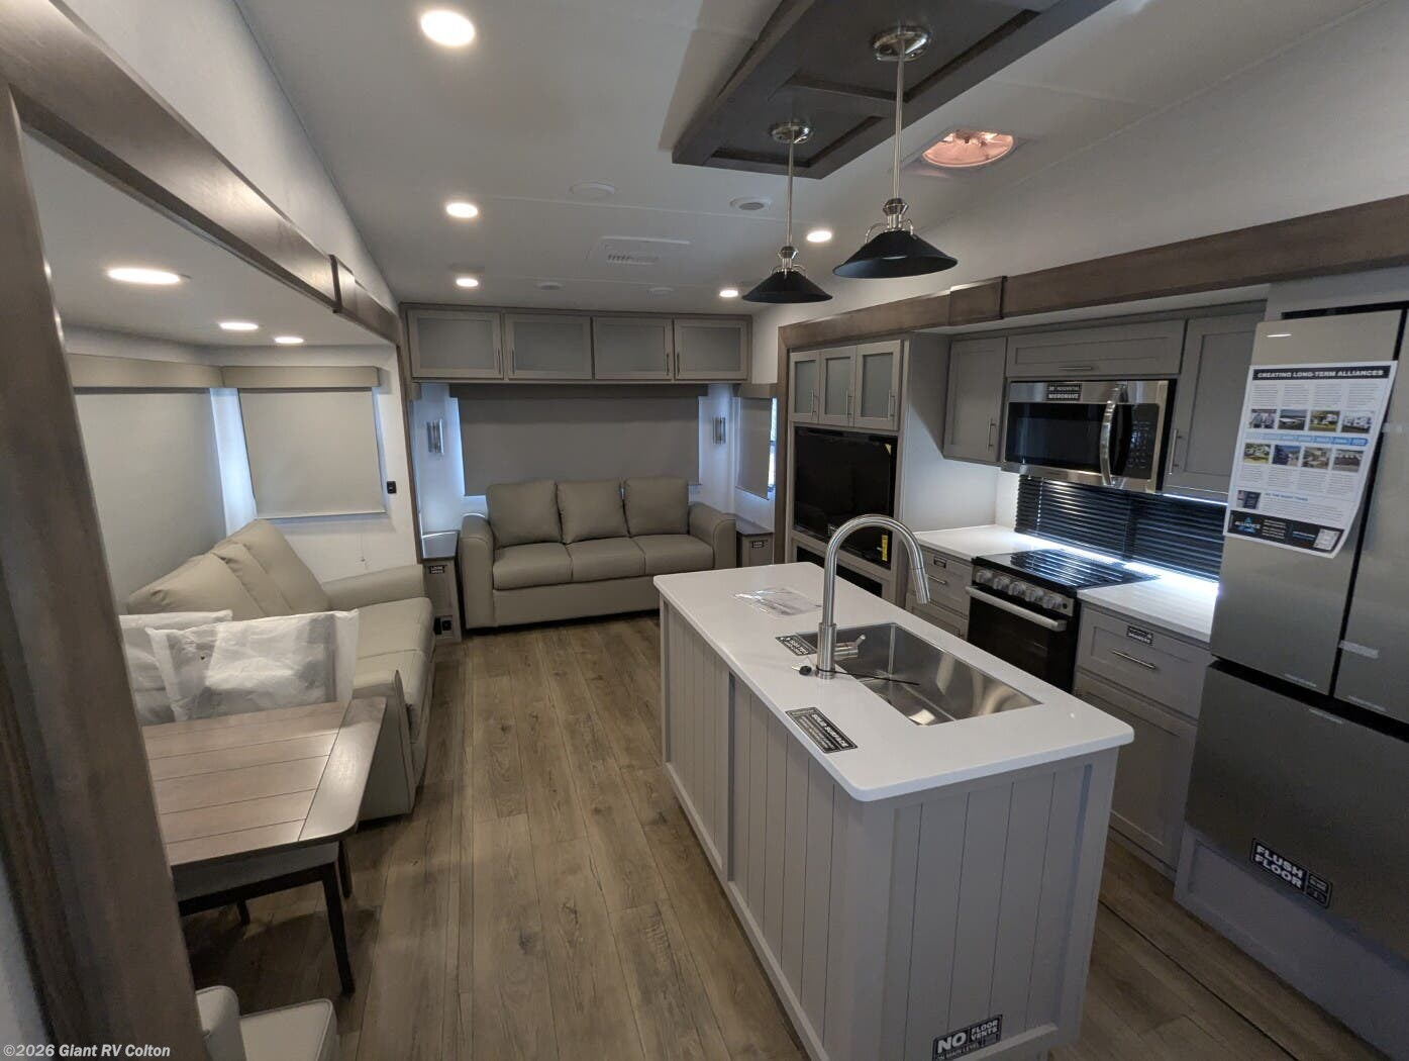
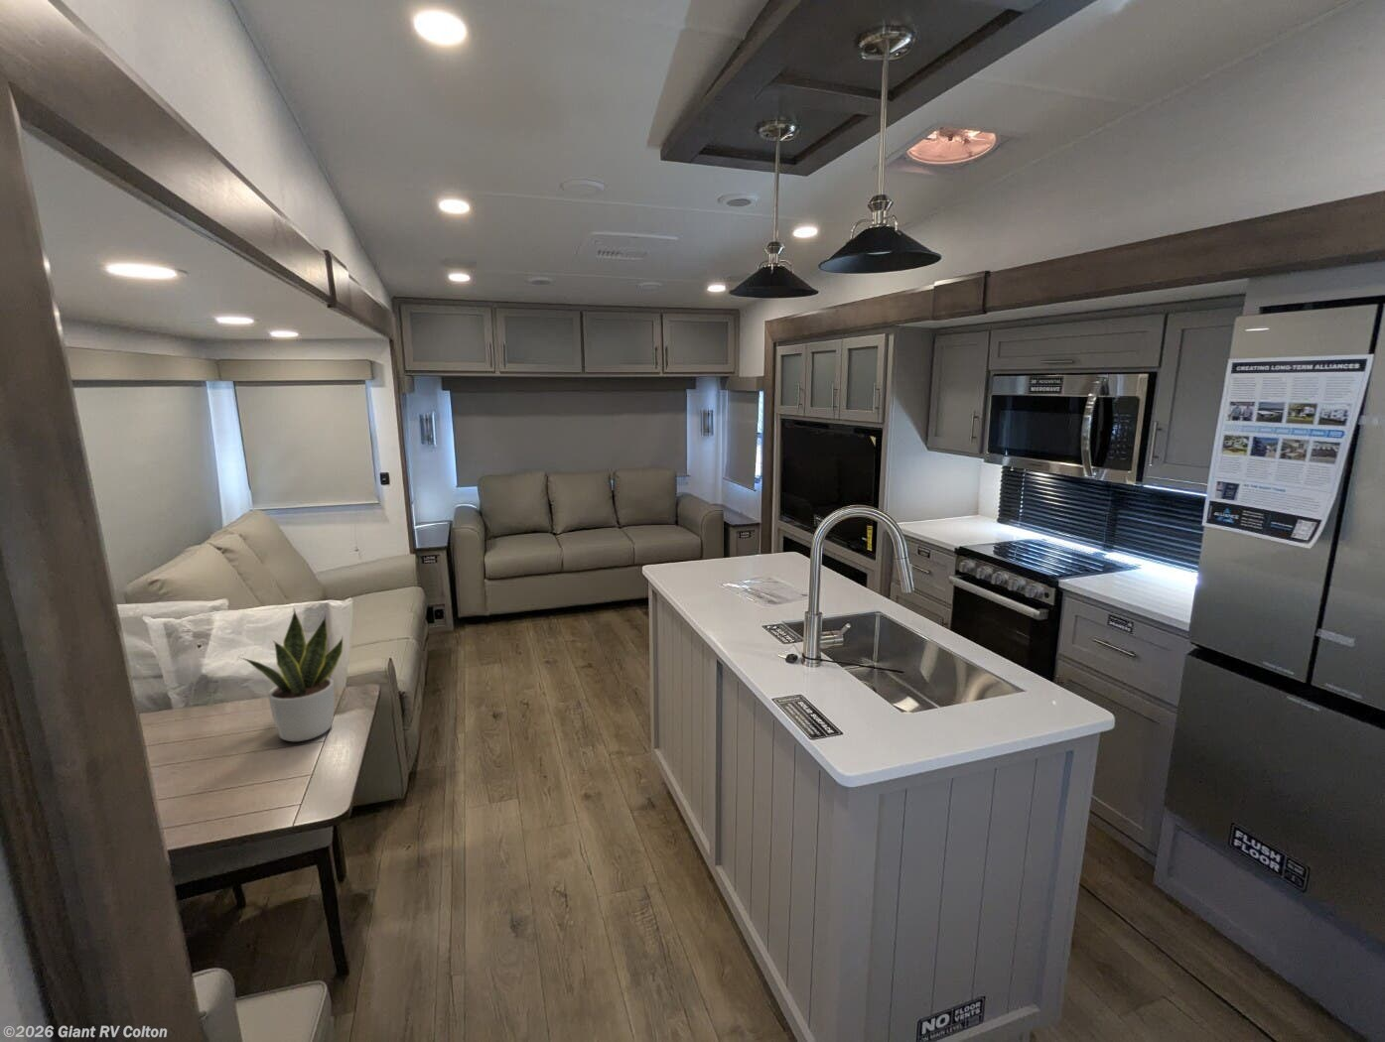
+ potted plant [238,609,344,742]
